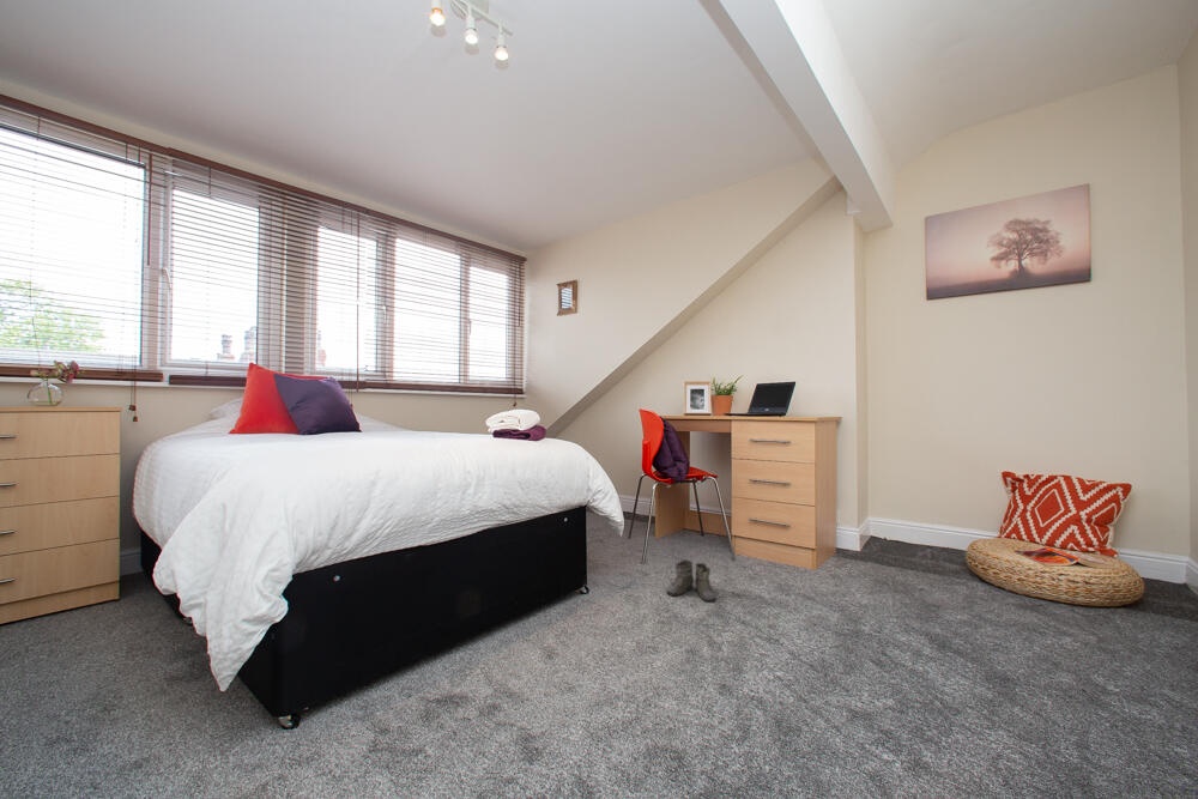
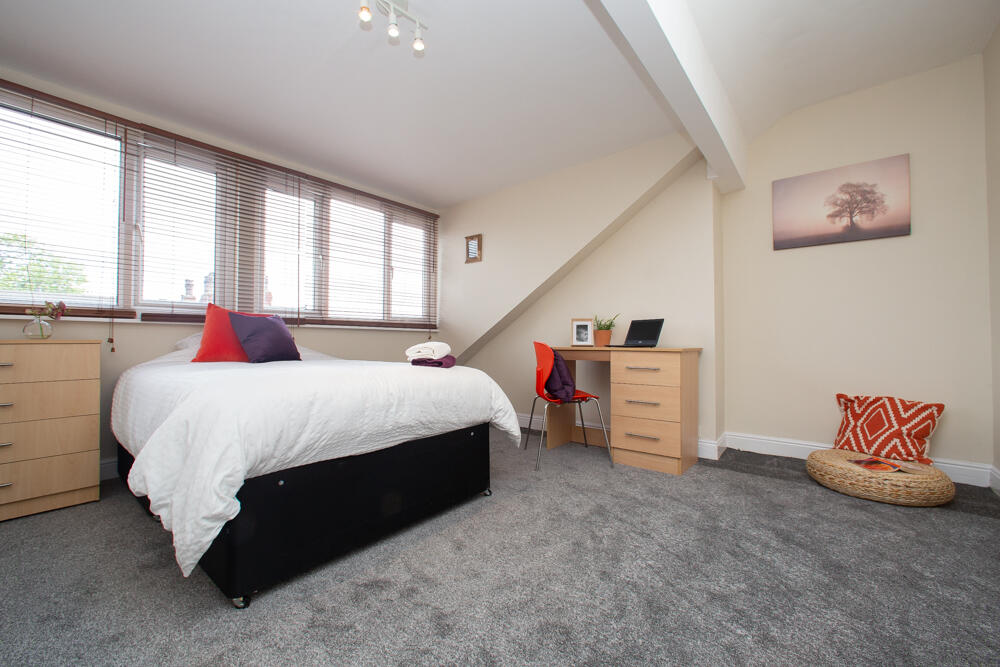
- boots [665,559,719,604]
